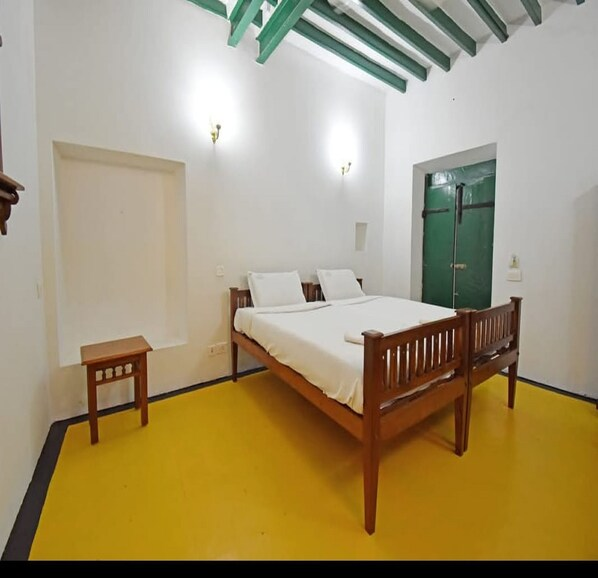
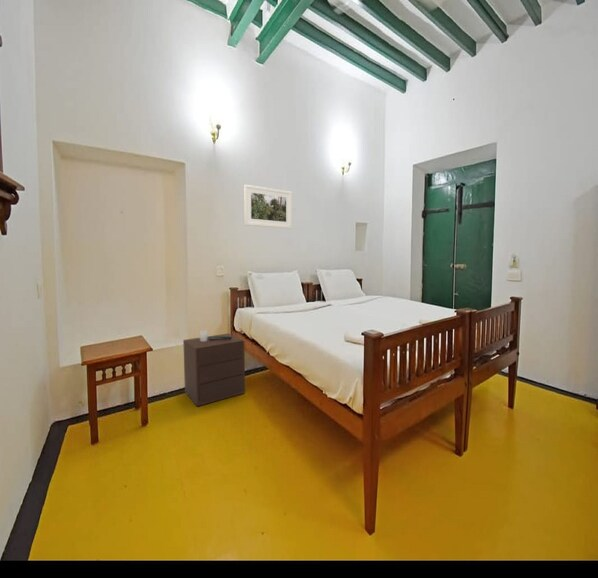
+ nightstand [182,329,246,407]
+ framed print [243,184,293,230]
